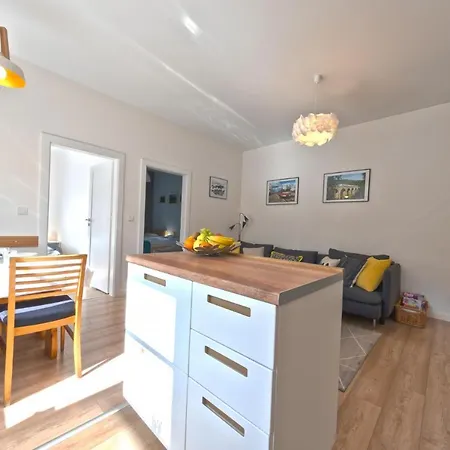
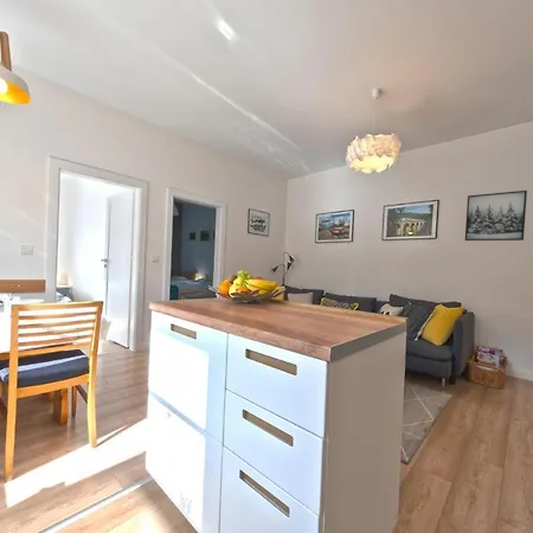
+ wall art [464,190,528,242]
